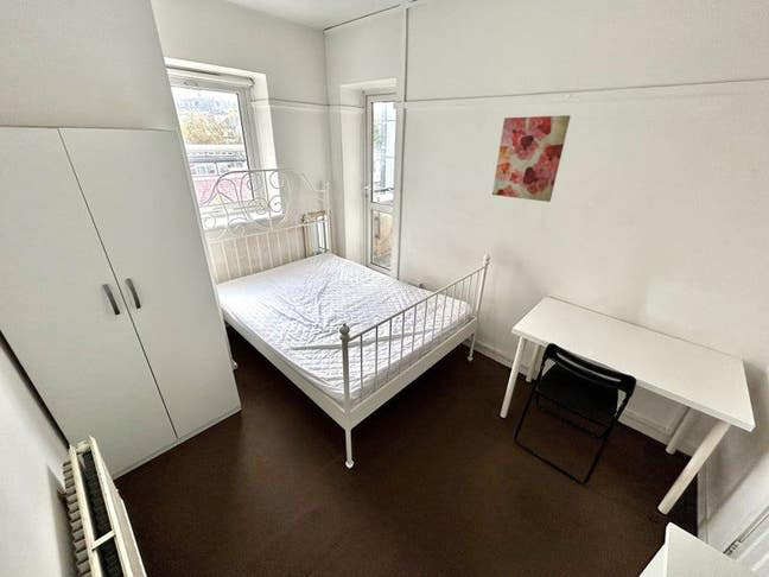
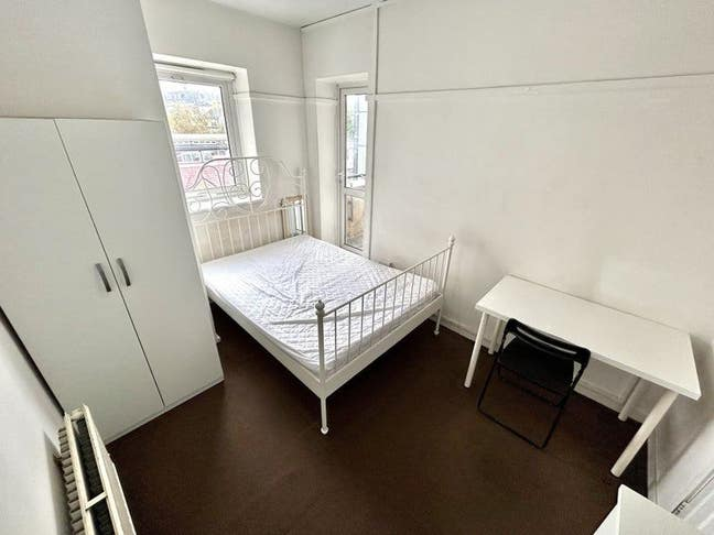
- wall art [491,114,572,203]
